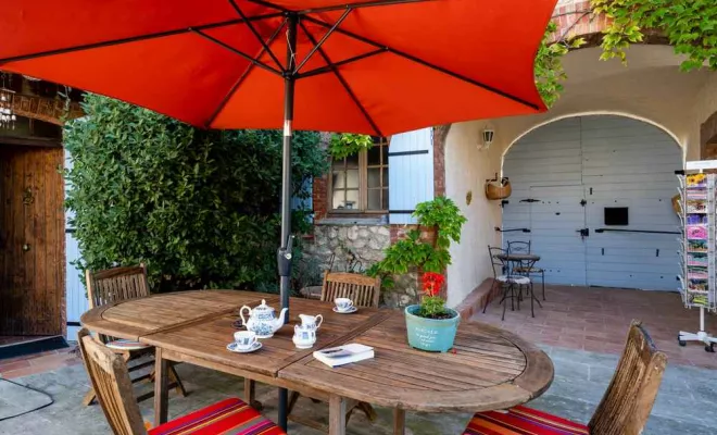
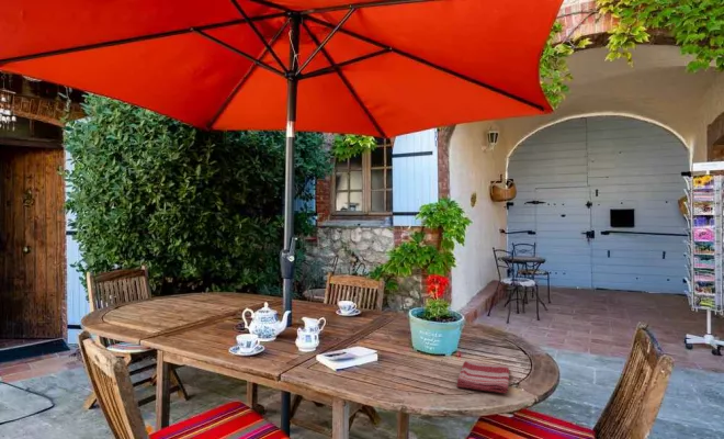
+ dish towel [455,360,510,394]
